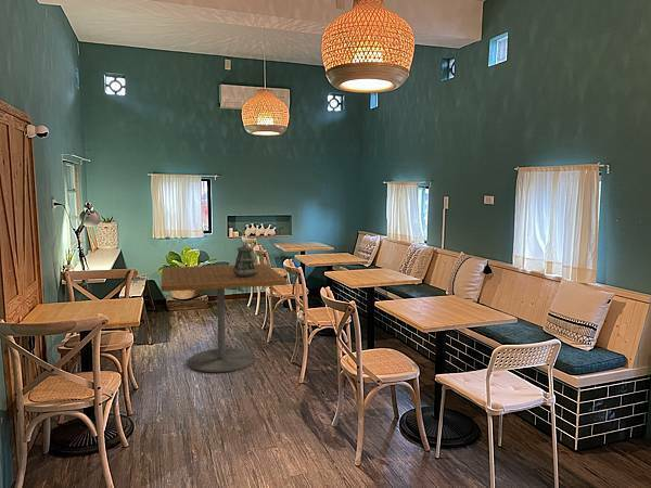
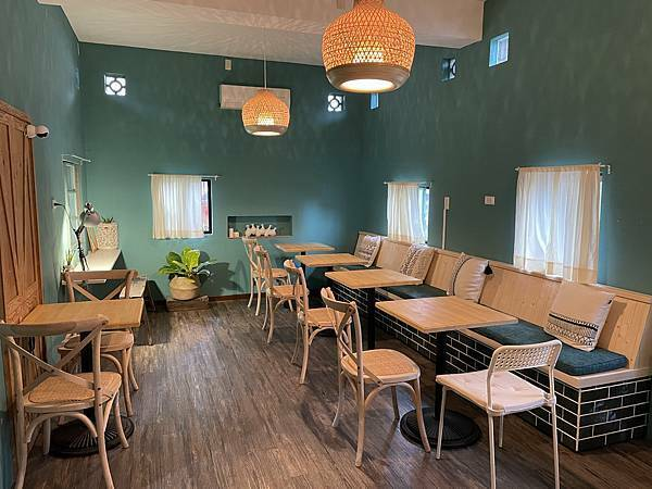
- lantern [232,241,258,278]
- dining table [159,262,289,373]
